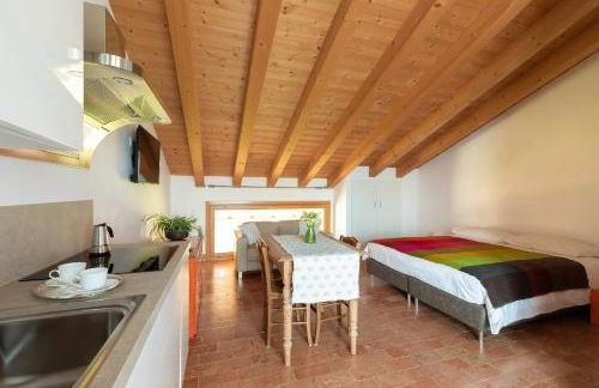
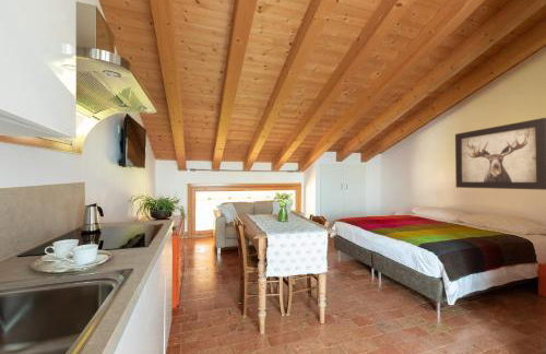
+ wall art [454,117,546,191]
